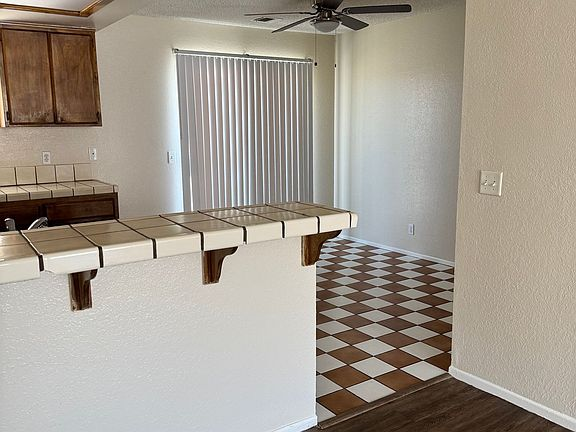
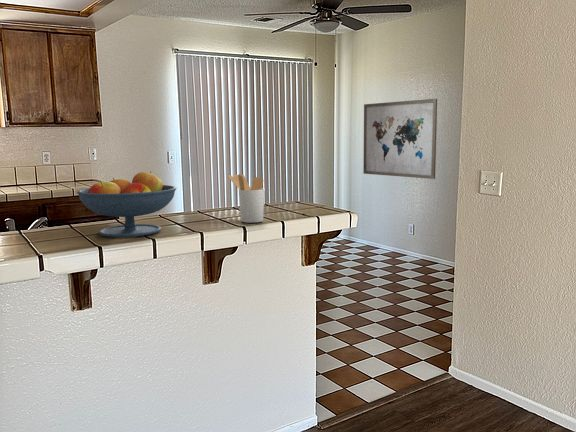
+ fruit bowl [76,170,177,238]
+ wall art [362,98,438,180]
+ utensil holder [227,173,265,224]
